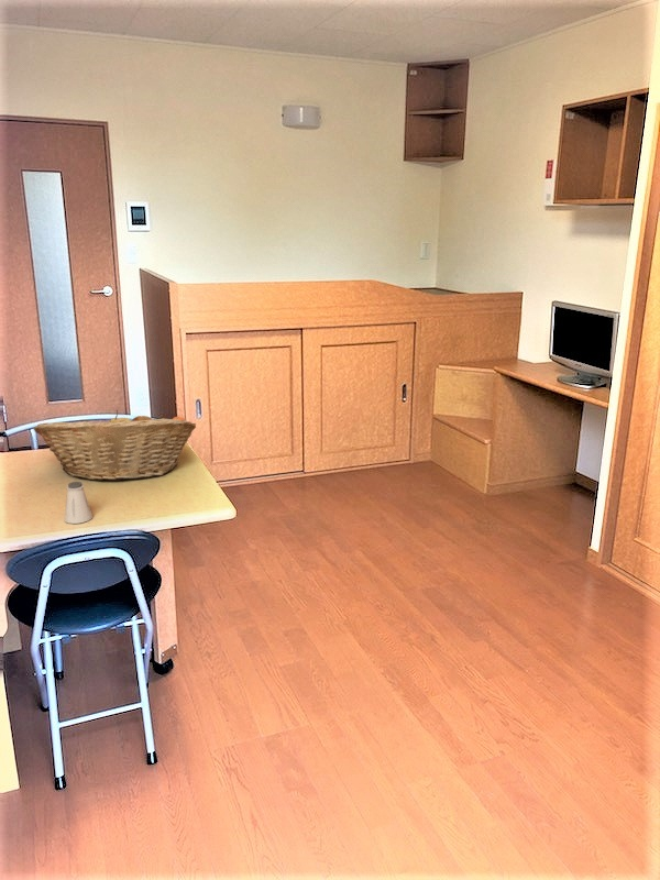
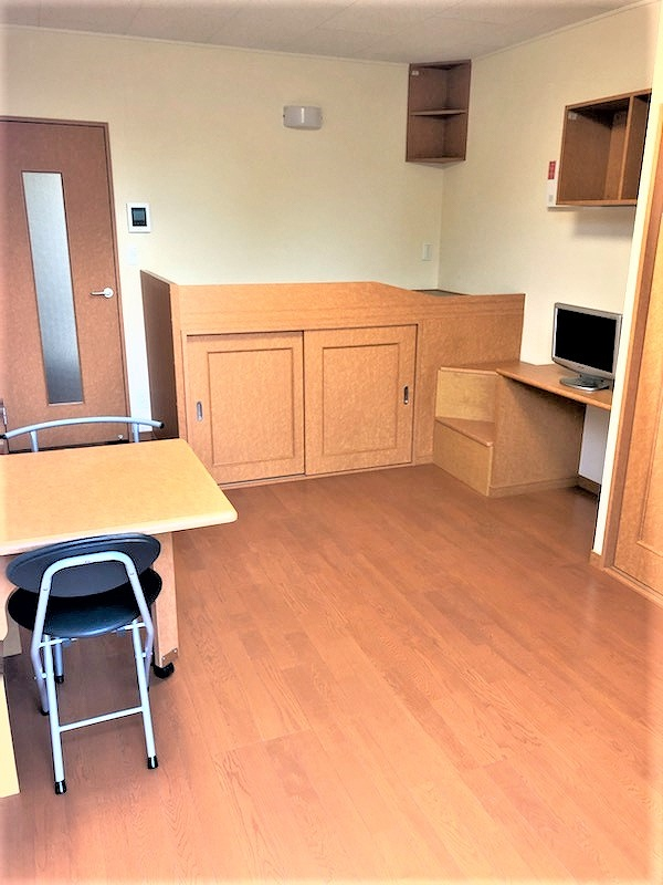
- fruit basket [32,409,197,482]
- saltshaker [64,481,94,525]
